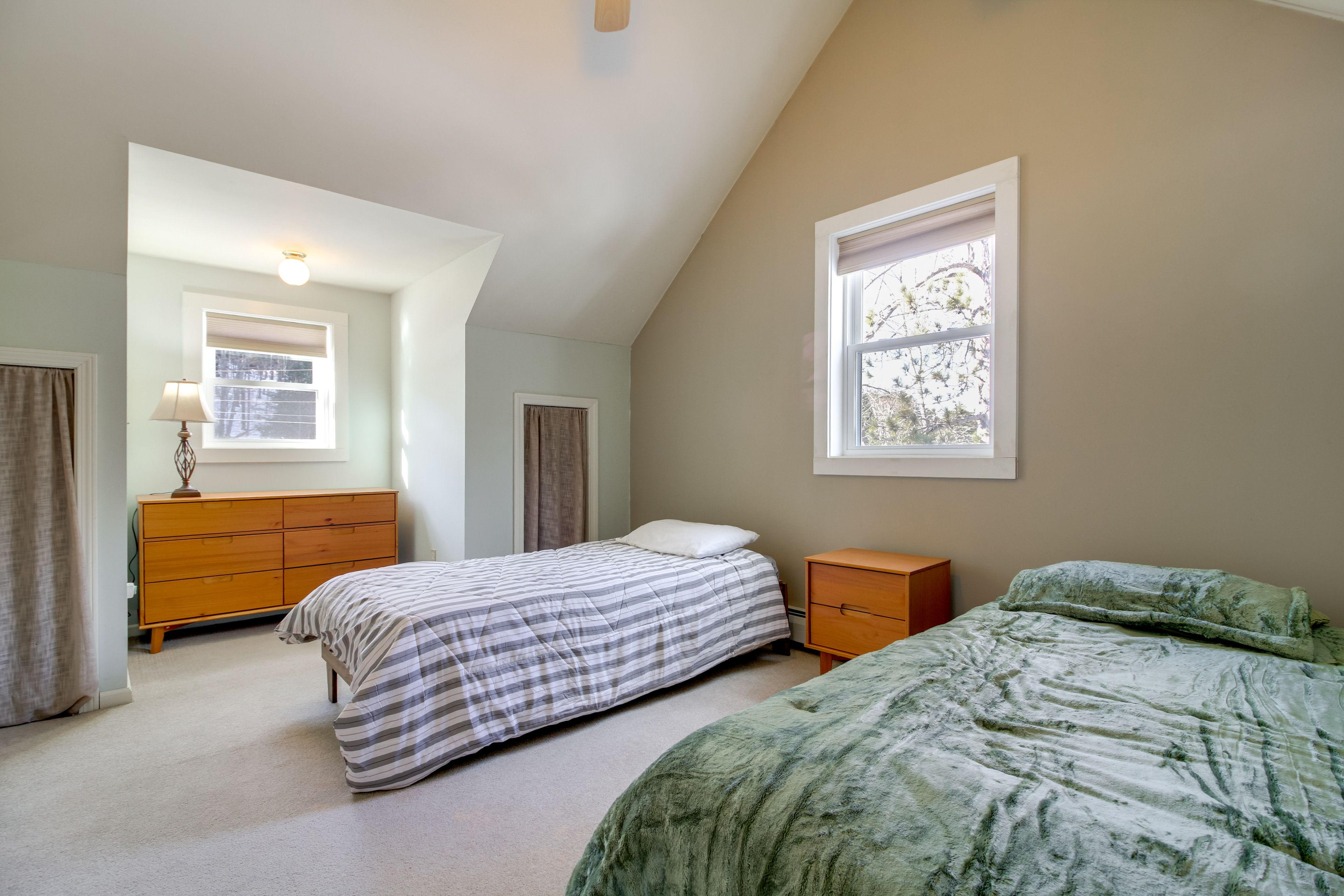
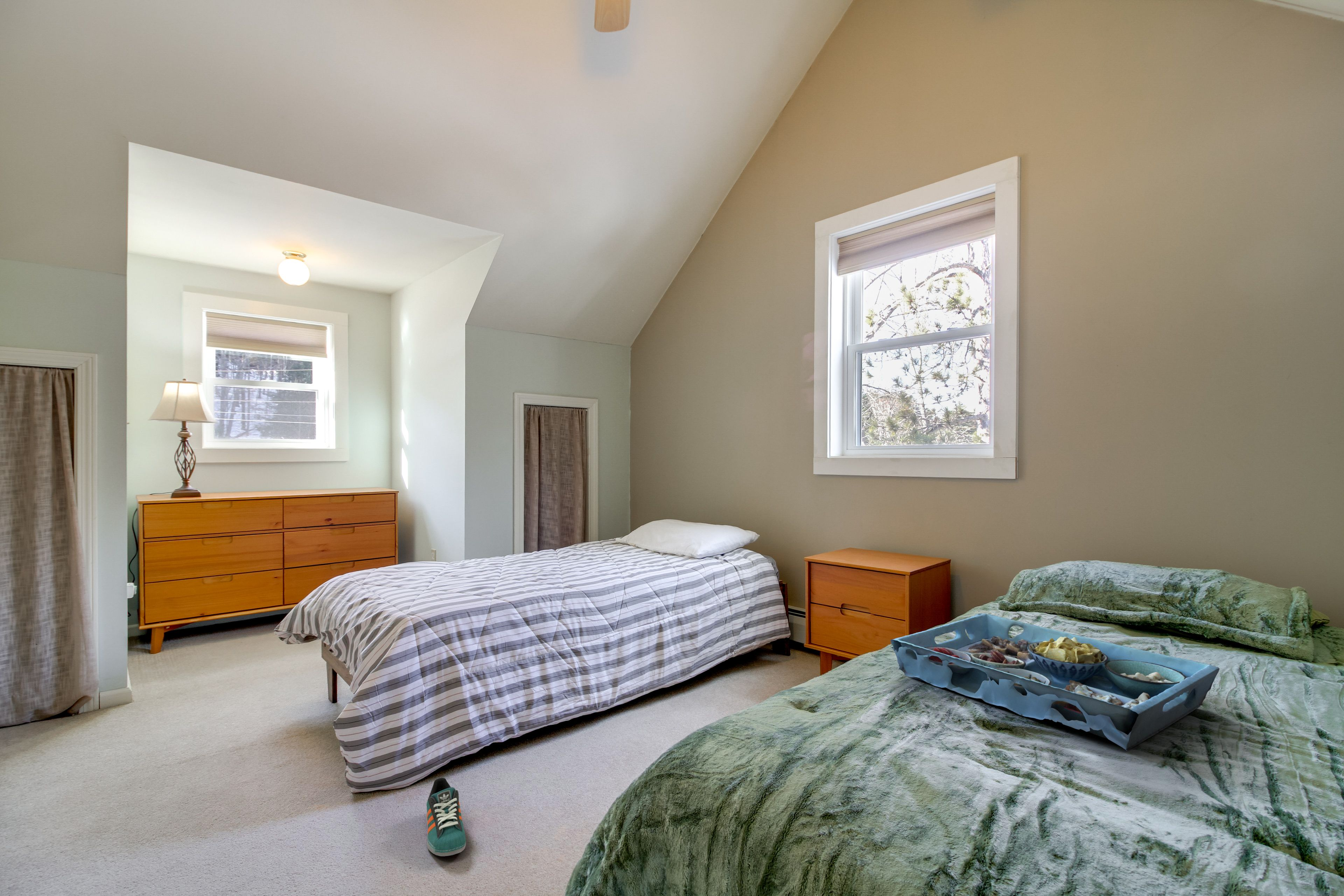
+ serving tray [889,613,1220,751]
+ sneaker [426,777,466,857]
